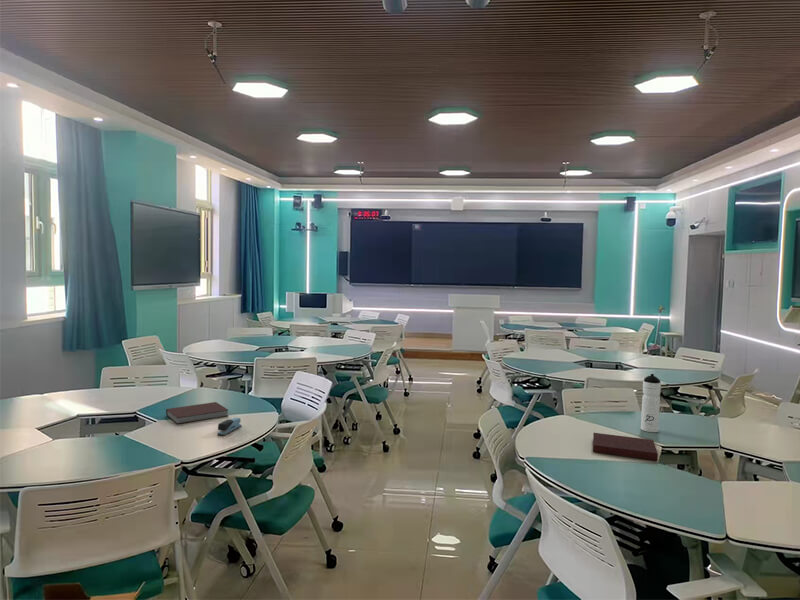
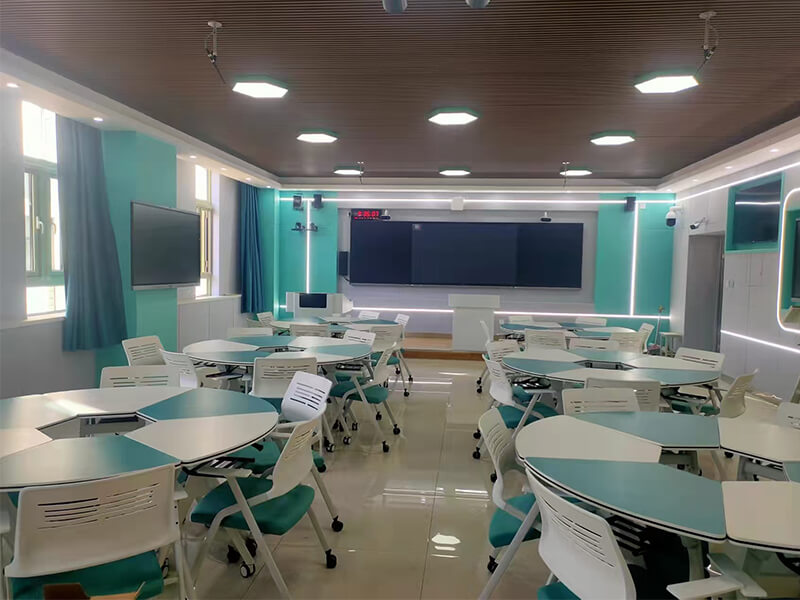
- water bottle [640,373,662,433]
- stapler [216,417,243,437]
- notebook [592,432,659,462]
- notebook [165,401,230,425]
